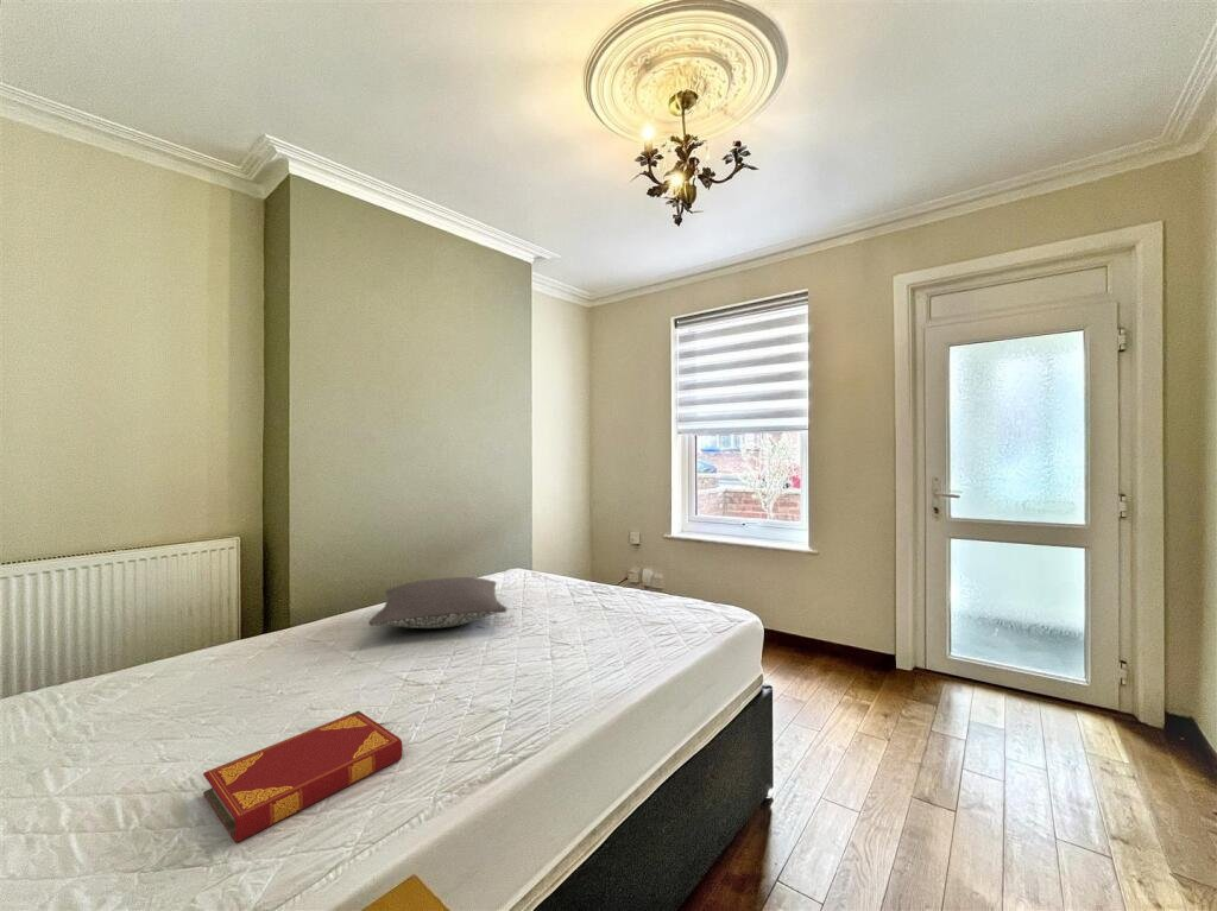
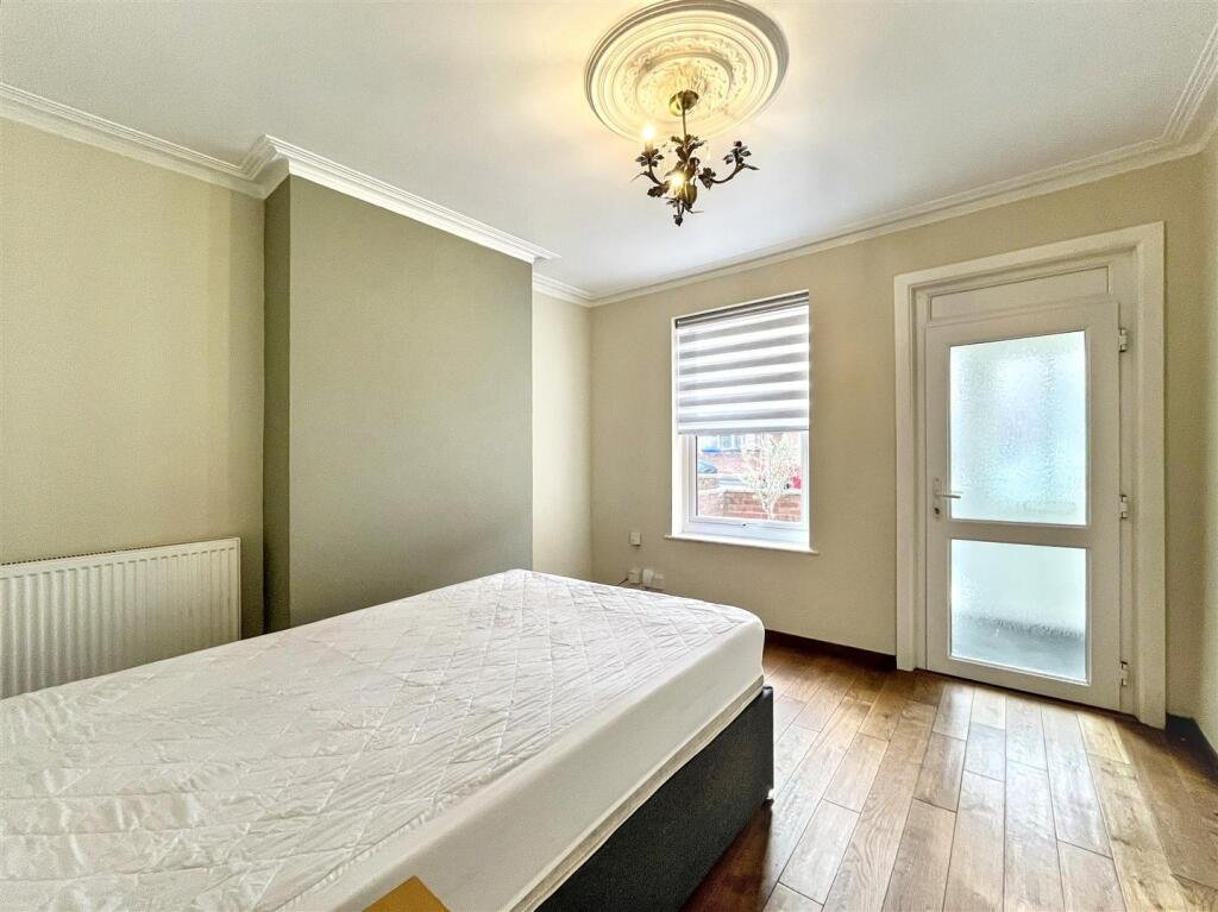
- hardback book [202,710,404,843]
- pillow [367,576,507,630]
